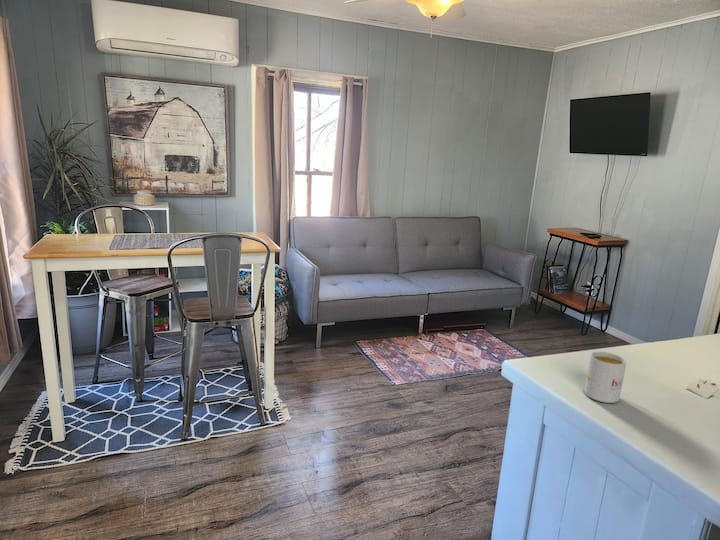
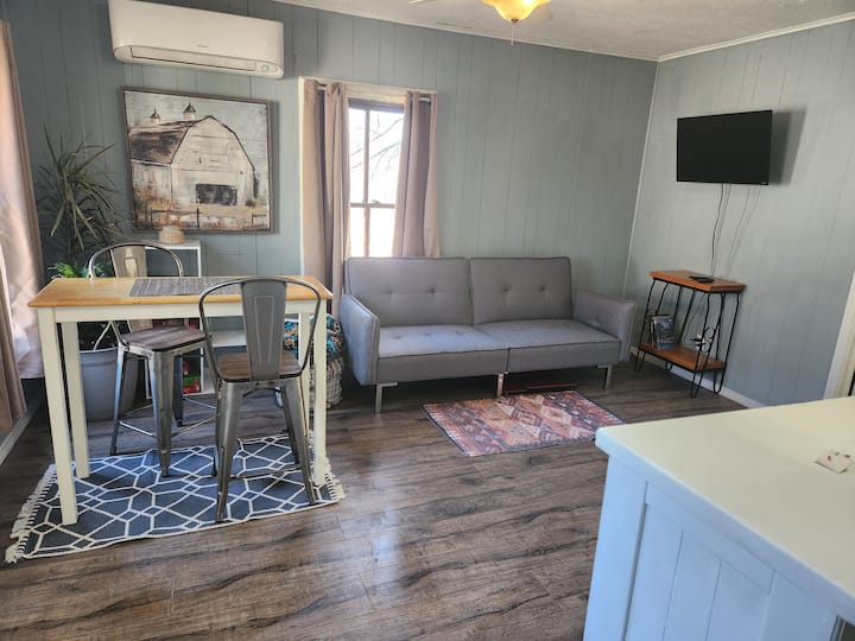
- mug [583,351,627,404]
